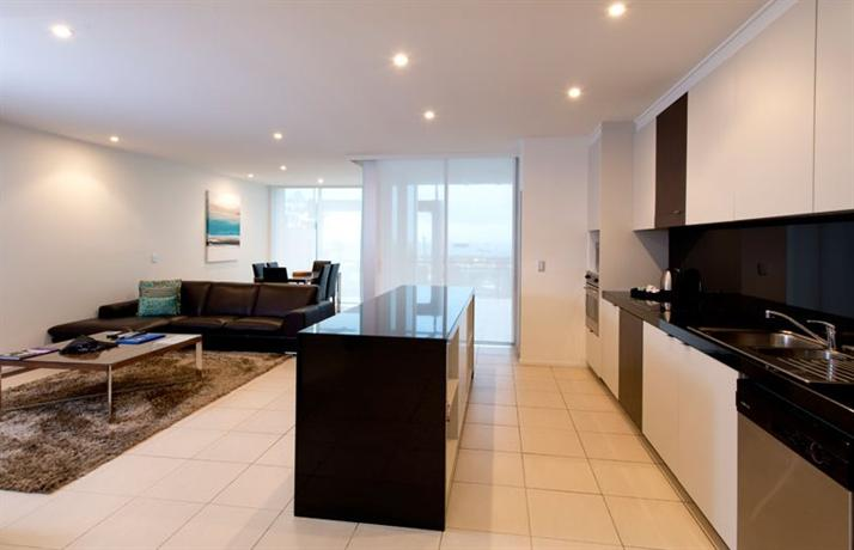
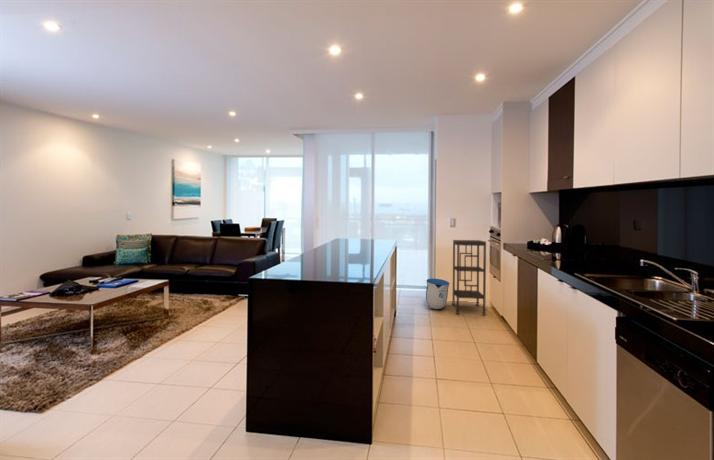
+ shelving unit [451,239,487,316]
+ sun visor [425,278,450,310]
